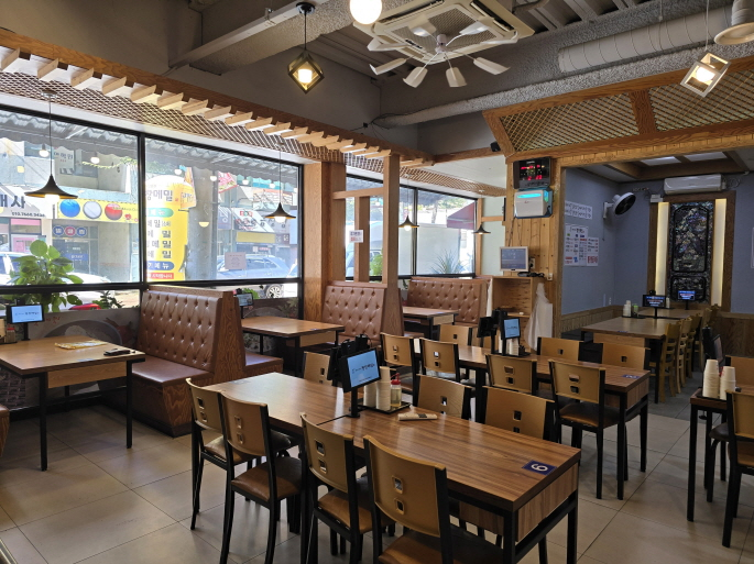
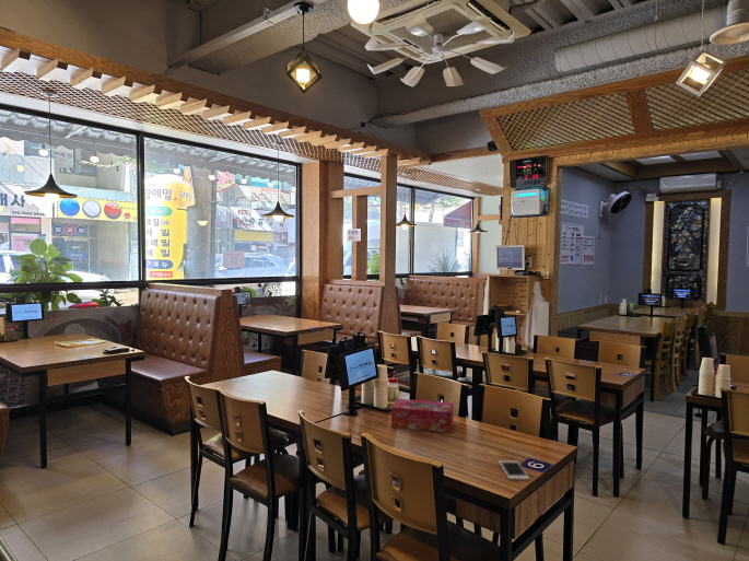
+ tissue box [390,398,455,434]
+ cell phone [498,459,530,481]
